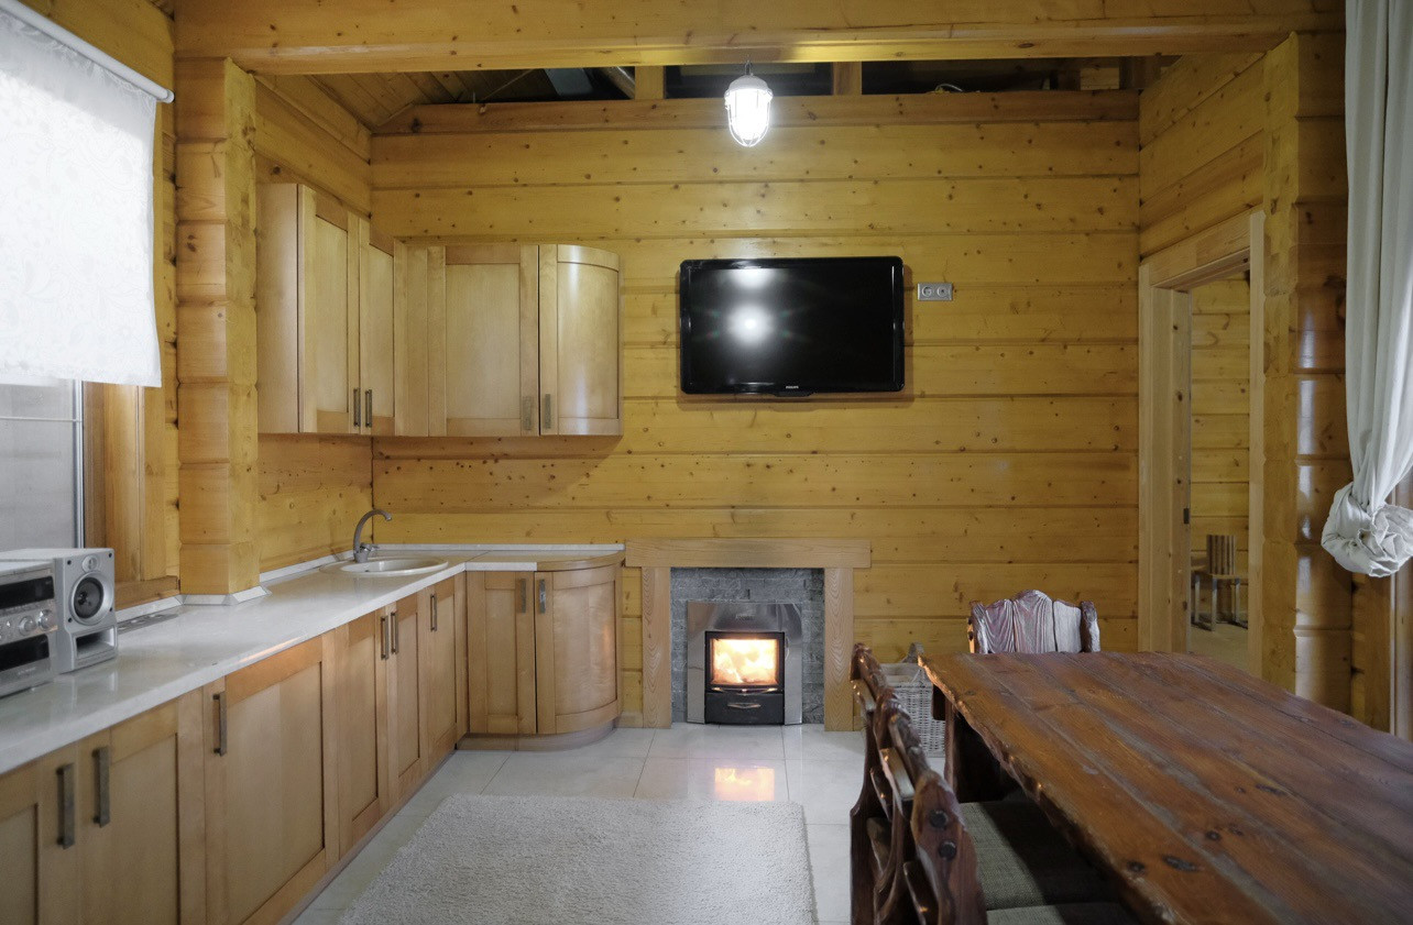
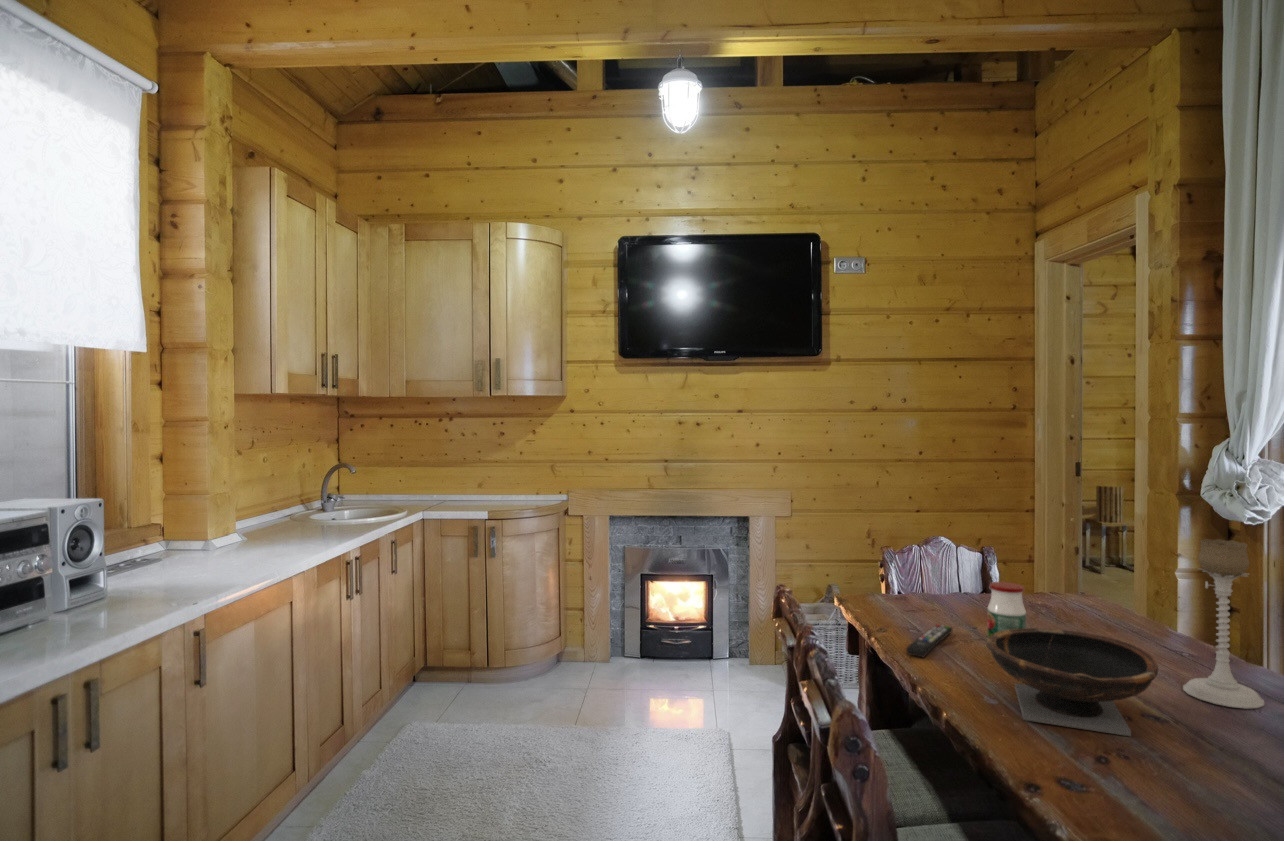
+ jar [986,581,1027,639]
+ bowl [986,627,1159,737]
+ candle holder [1182,538,1265,710]
+ remote control [905,623,954,659]
